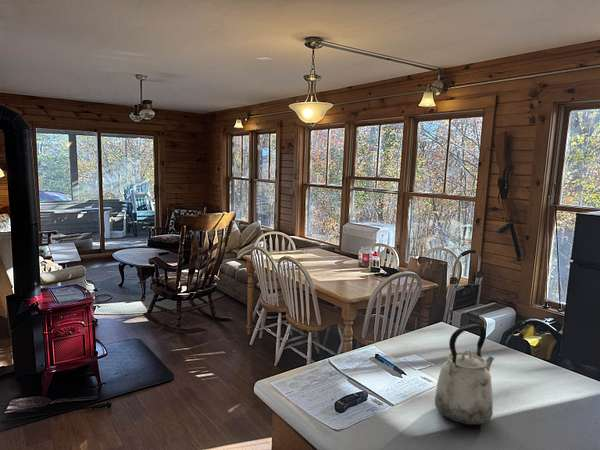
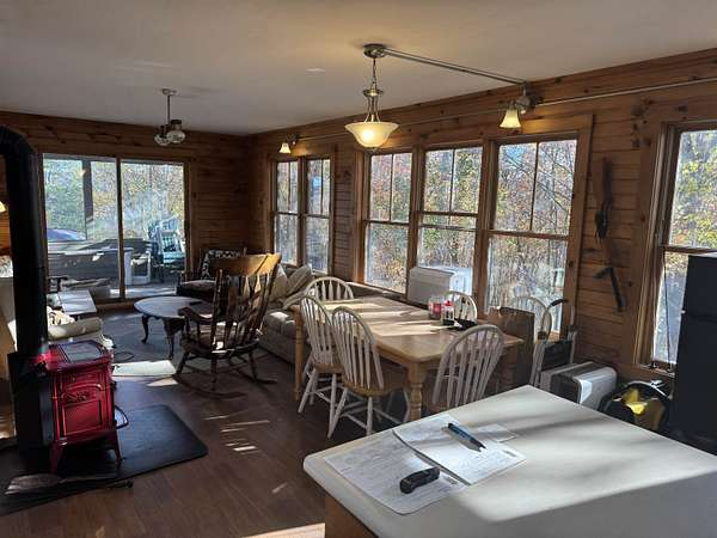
- kettle [434,323,495,426]
